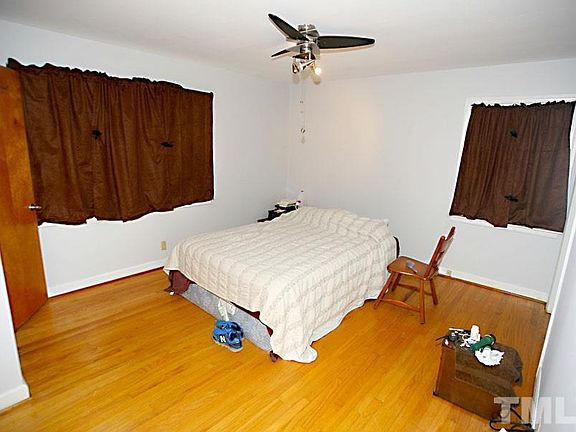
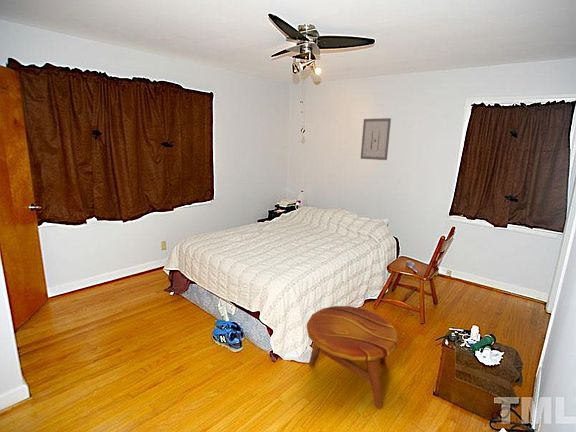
+ wall art [360,117,392,161]
+ side table [306,305,399,410]
